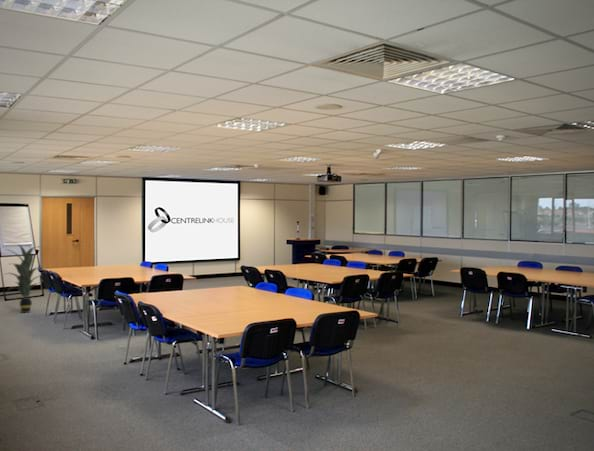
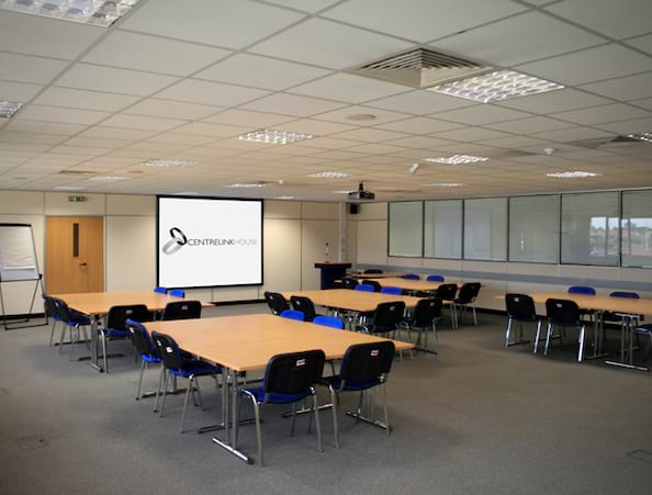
- indoor plant [3,243,43,314]
